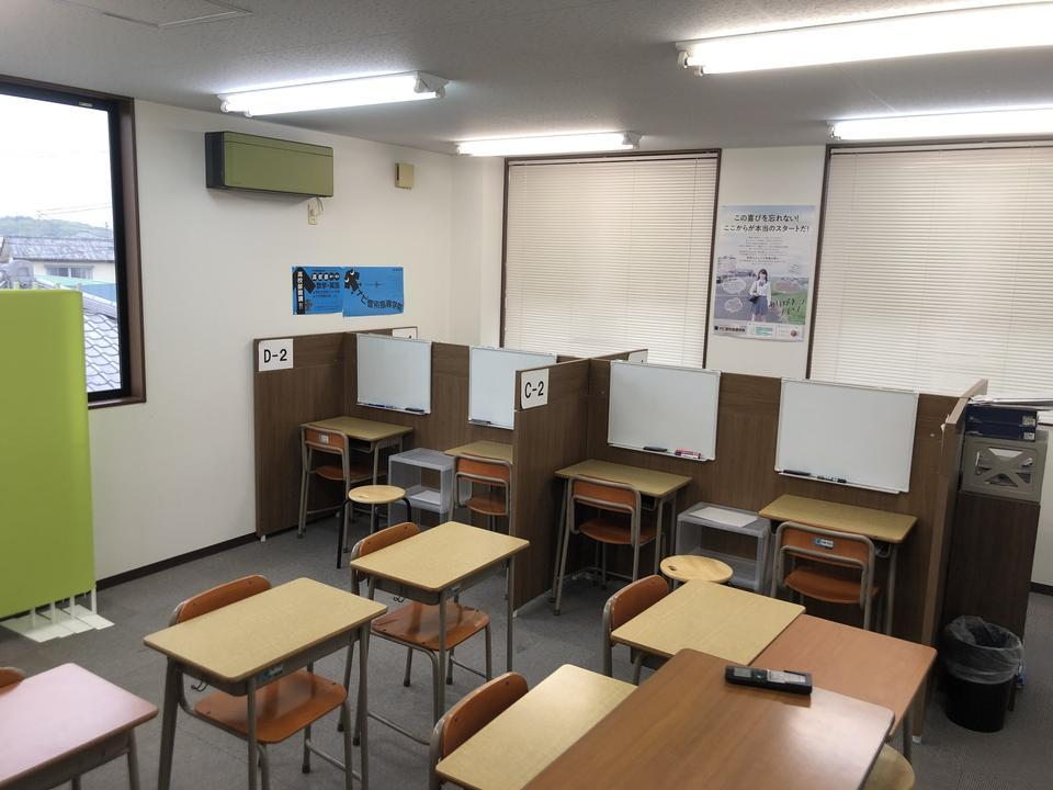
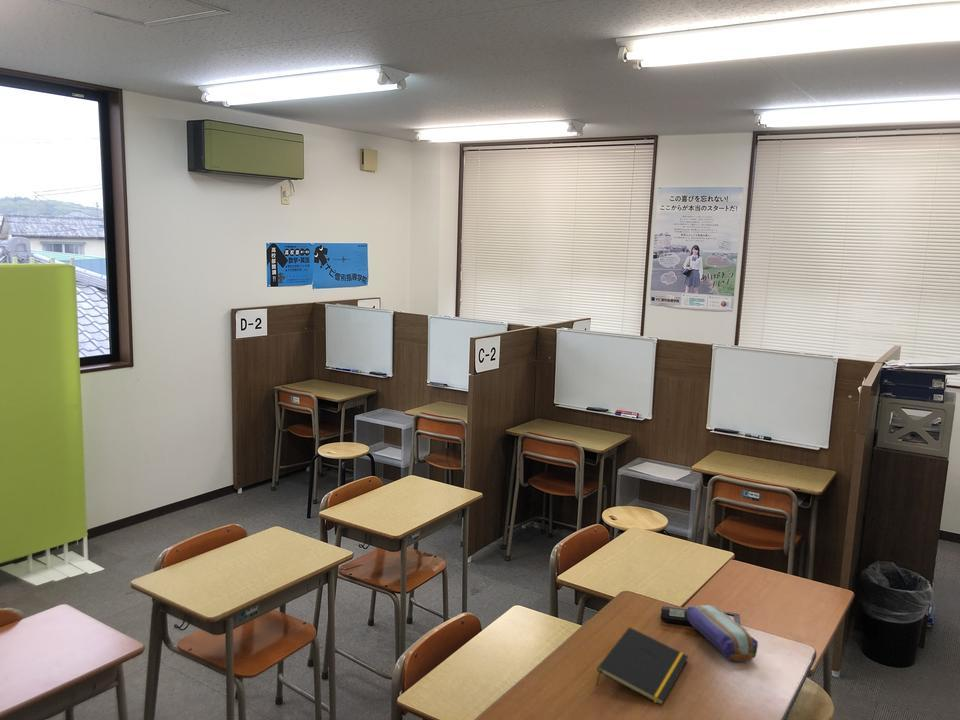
+ pencil case [686,604,759,663]
+ notepad [595,626,689,707]
